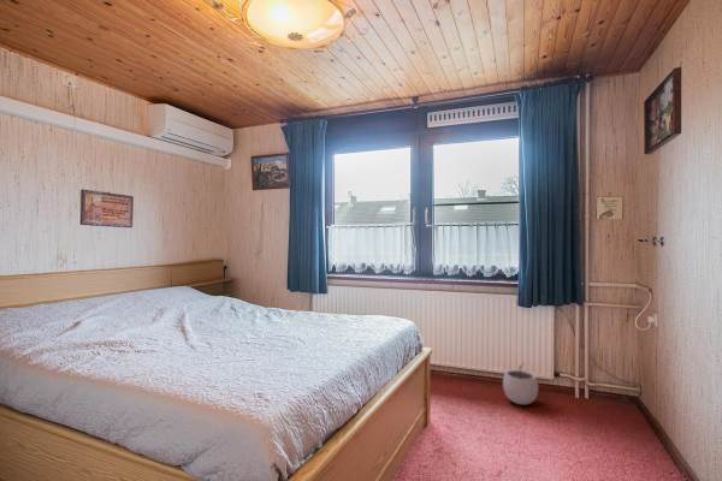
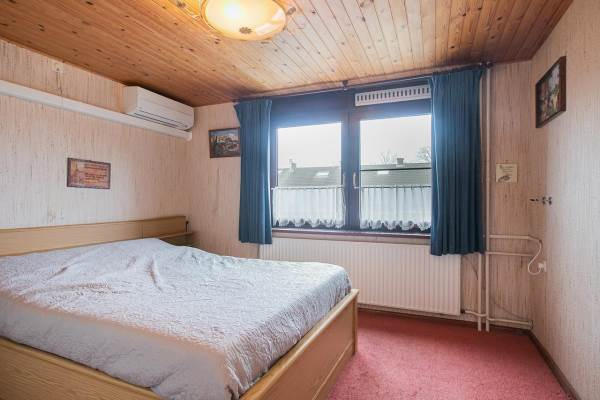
- plant pot [502,362,539,405]
